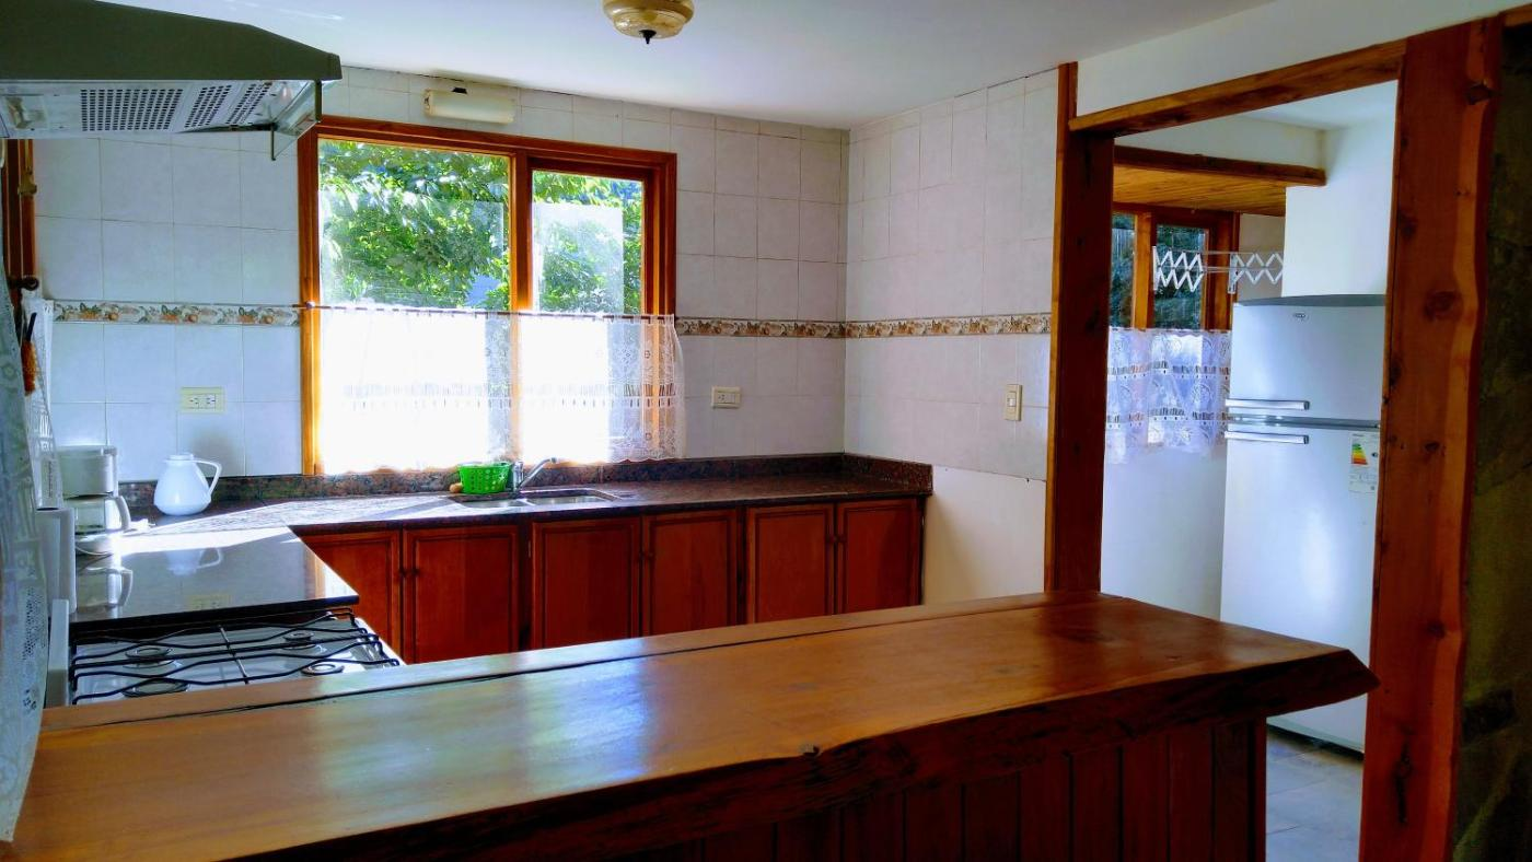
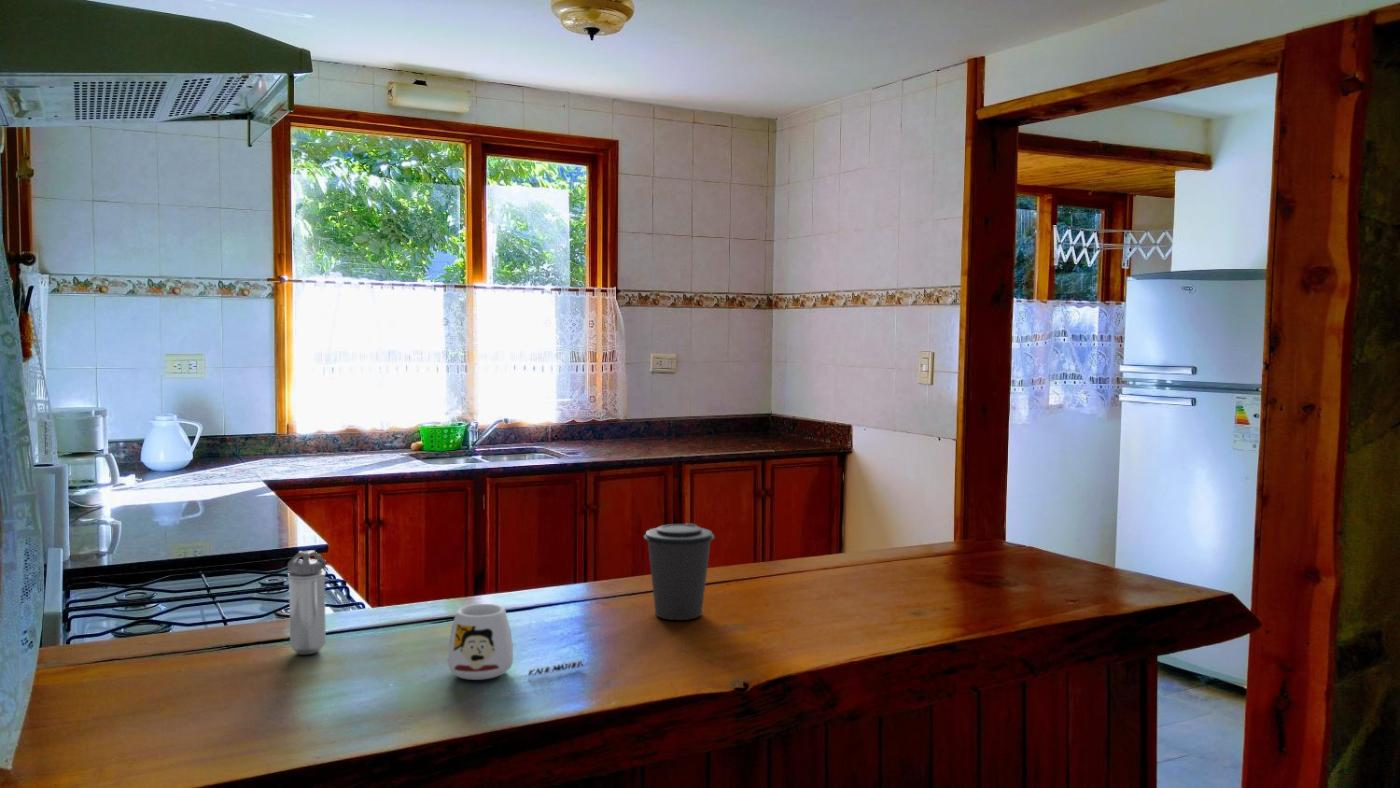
+ shaker [287,549,327,655]
+ coffee cup [643,522,716,621]
+ mug [447,603,584,681]
